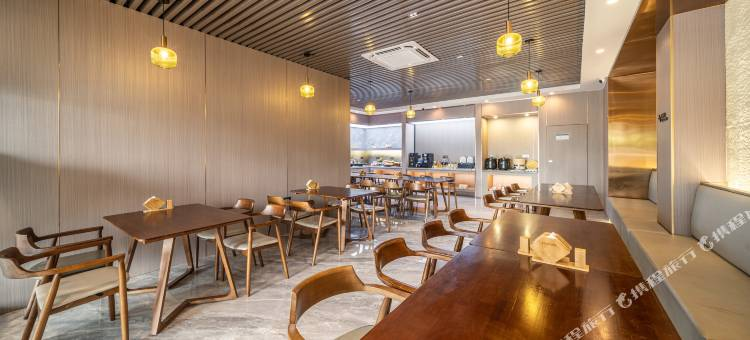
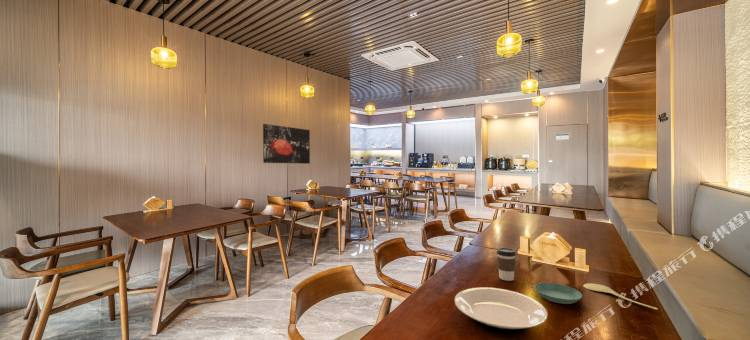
+ saucer [534,282,583,305]
+ plate [454,286,548,333]
+ coffee cup [496,247,517,282]
+ spoon [583,282,659,310]
+ wall art [262,123,311,165]
